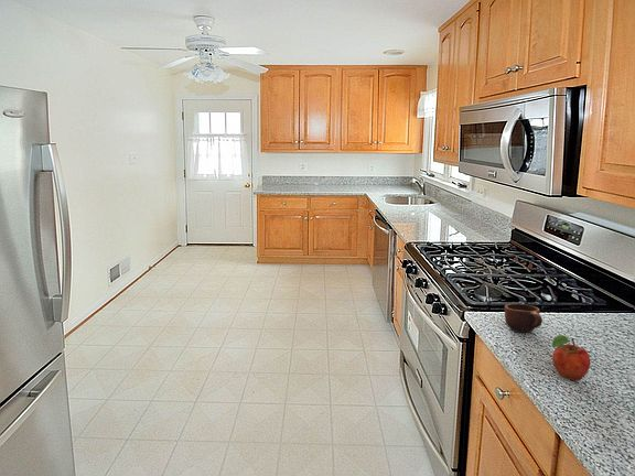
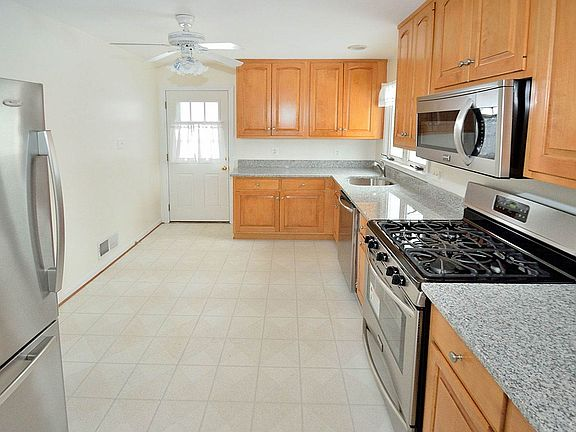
- mug [504,302,543,334]
- fruit [551,334,591,381]
